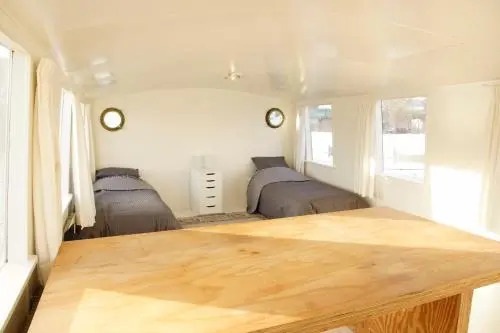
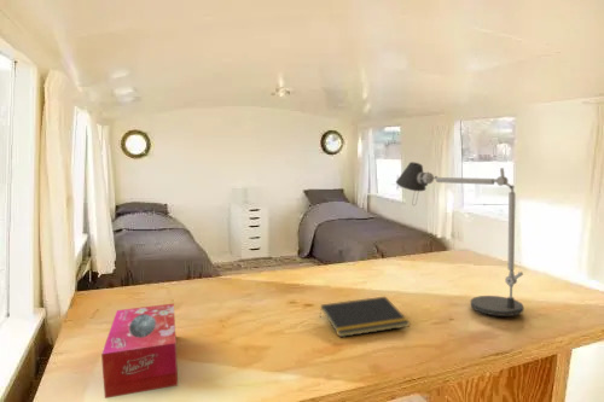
+ notepad [319,296,411,338]
+ tissue box [100,302,179,400]
+ desk lamp [395,161,524,317]
